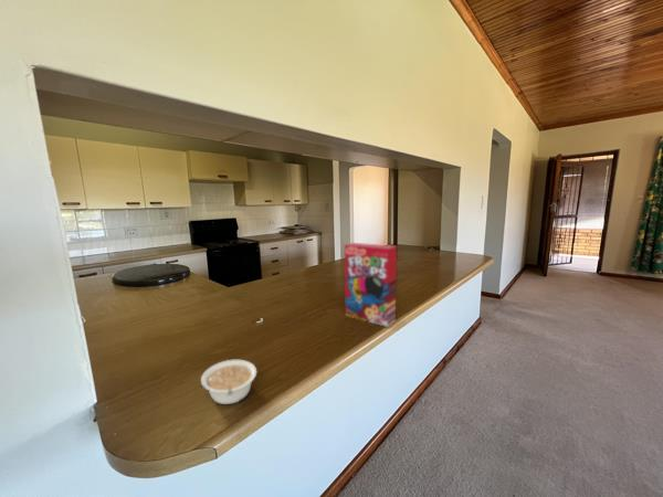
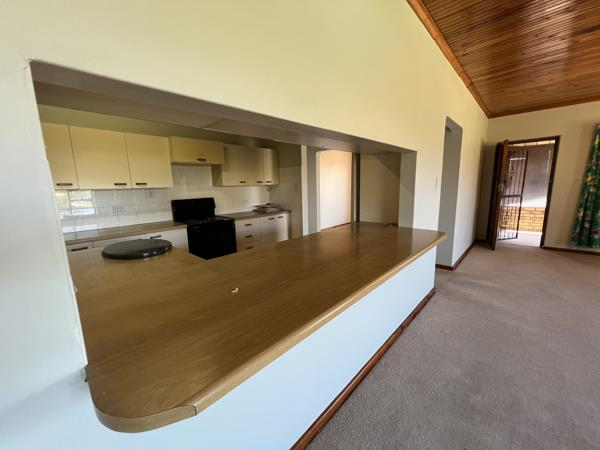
- cereal box [344,242,398,328]
- legume [200,359,257,405]
